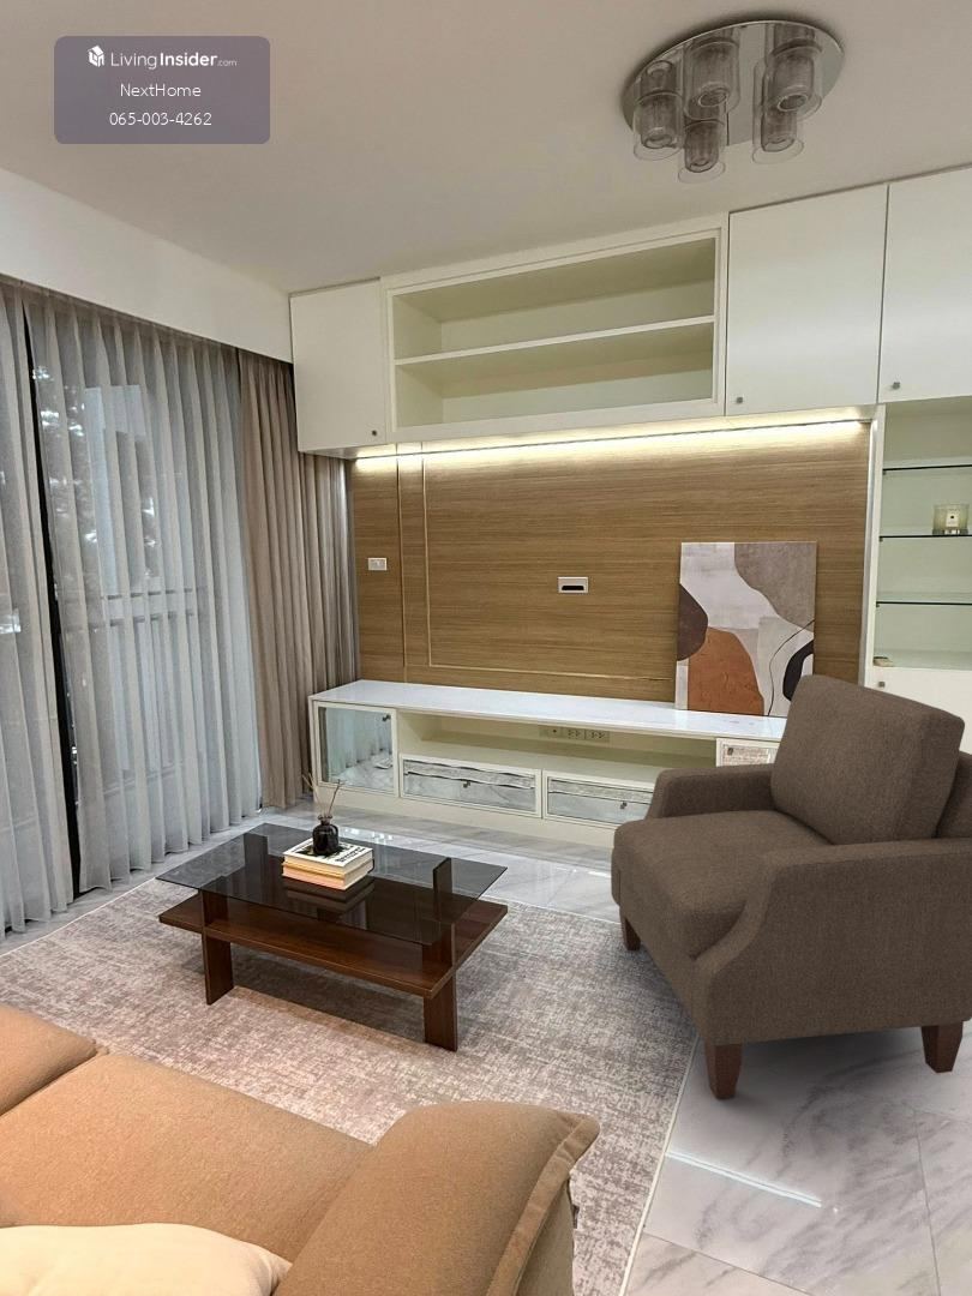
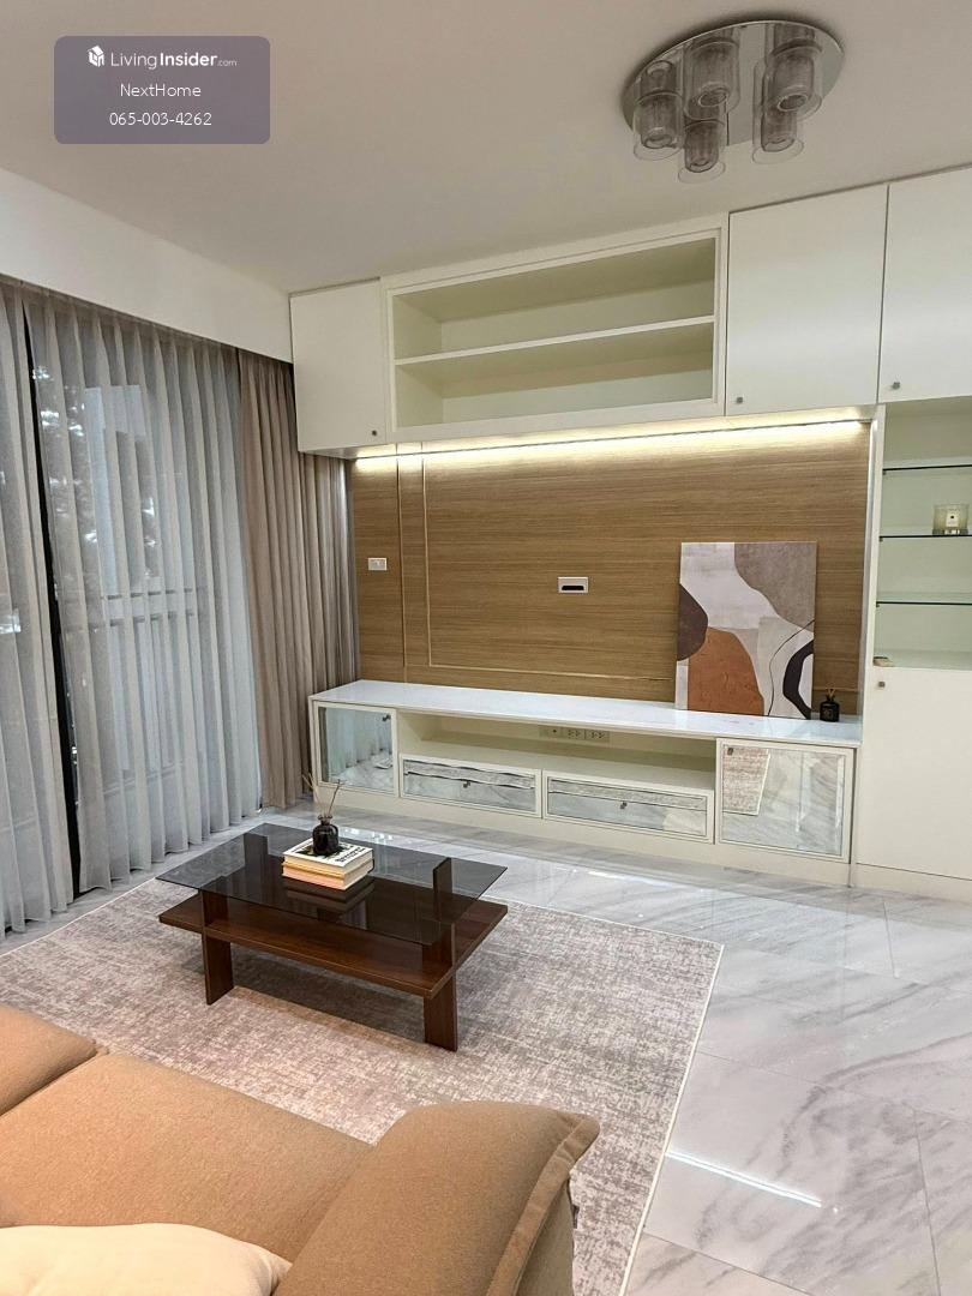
- chair [610,673,972,1100]
